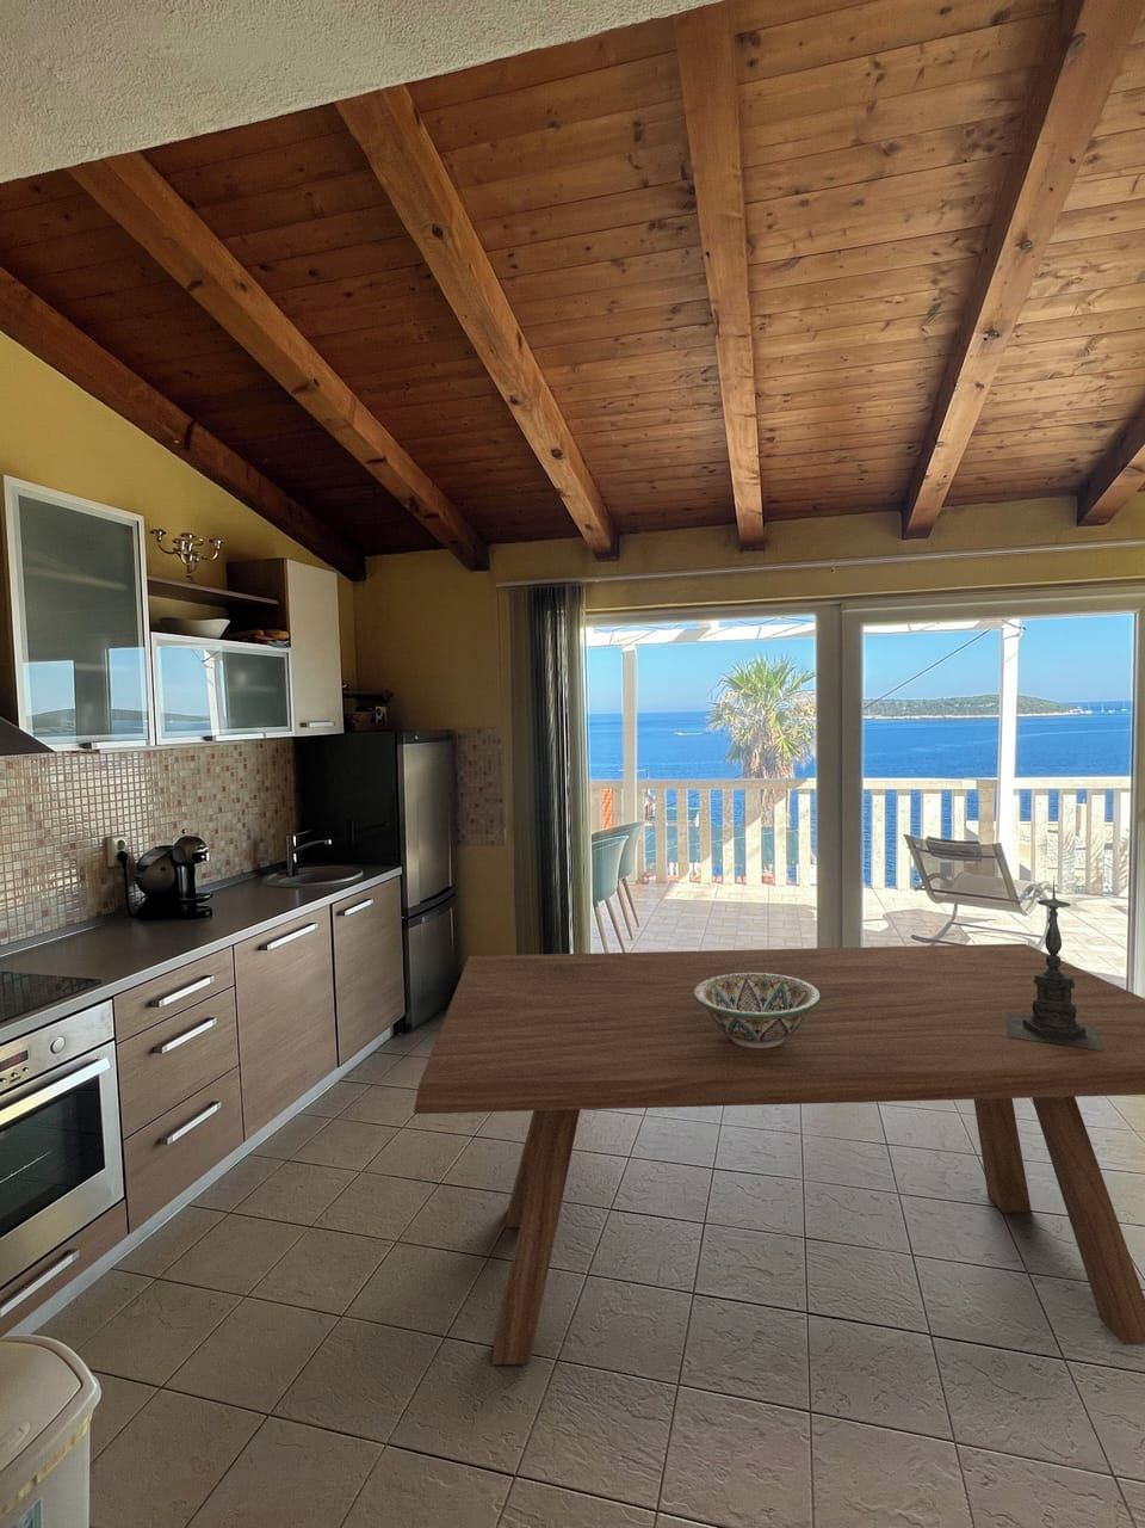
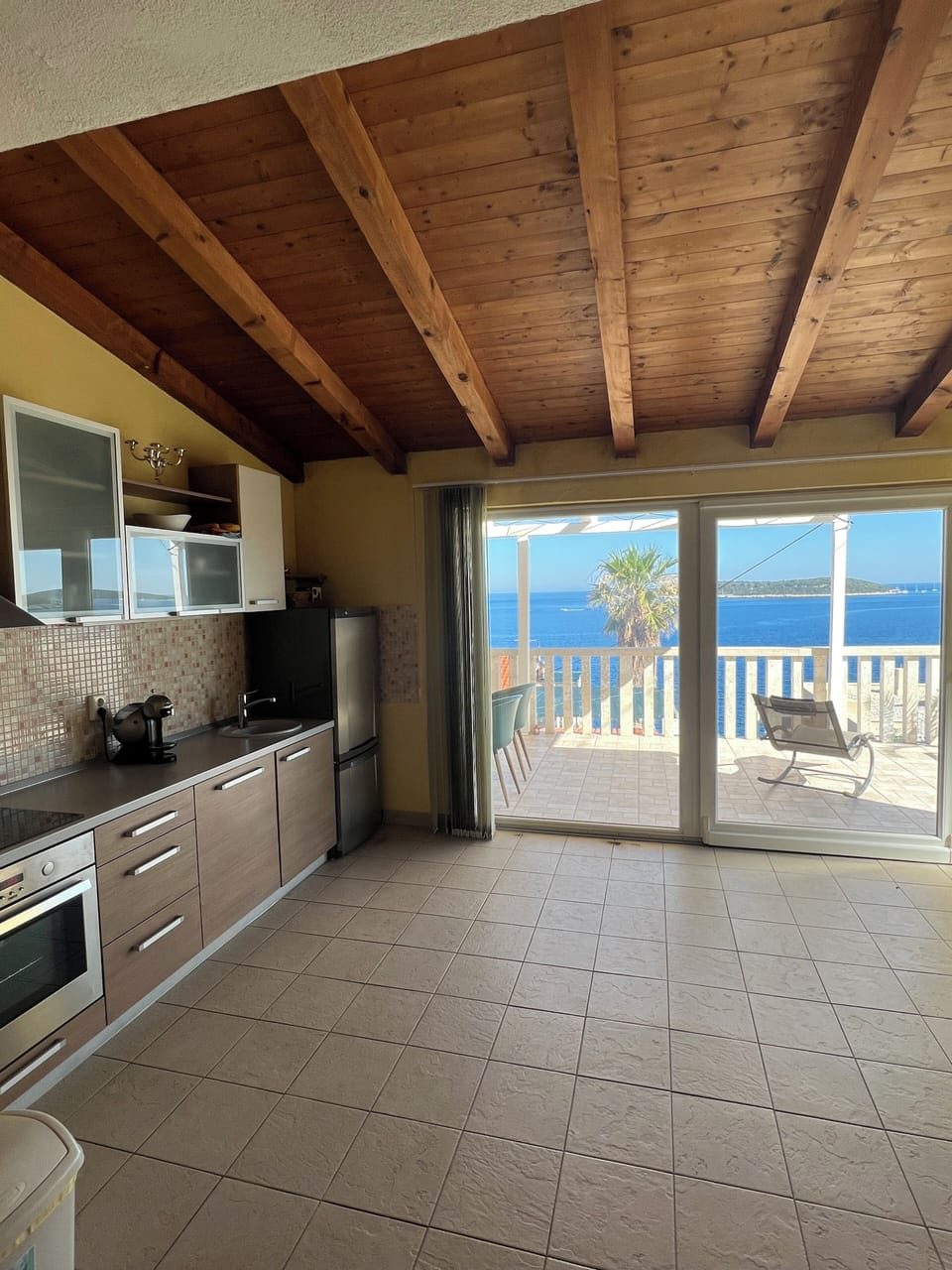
- decorative bowl [693,973,820,1048]
- candle holder [1008,878,1102,1050]
- dining table [413,943,1145,1366]
